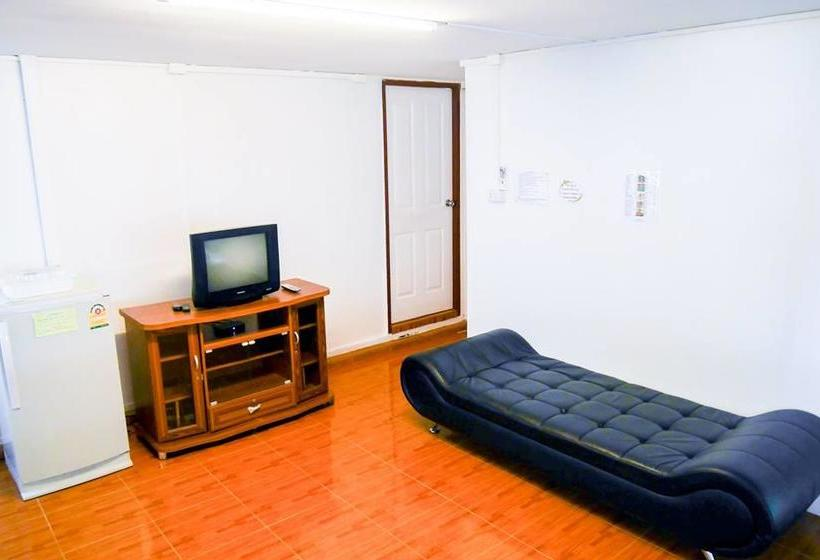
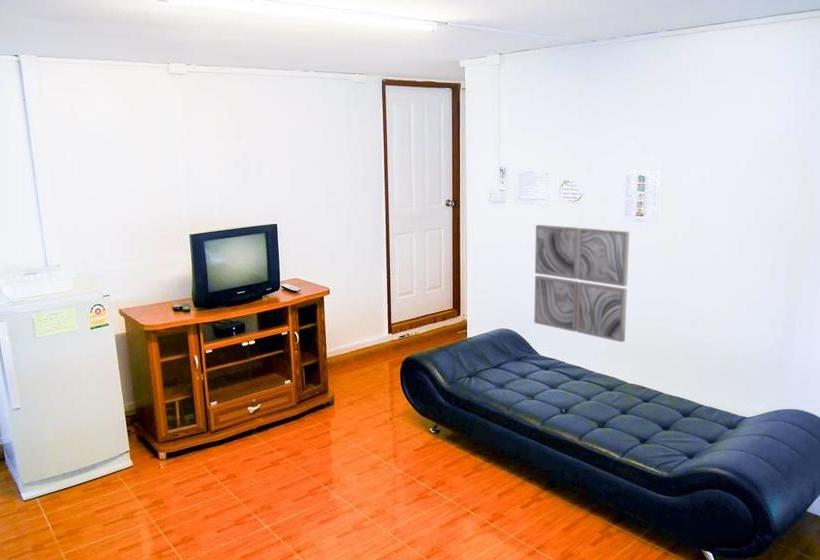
+ wall art [533,224,630,343]
